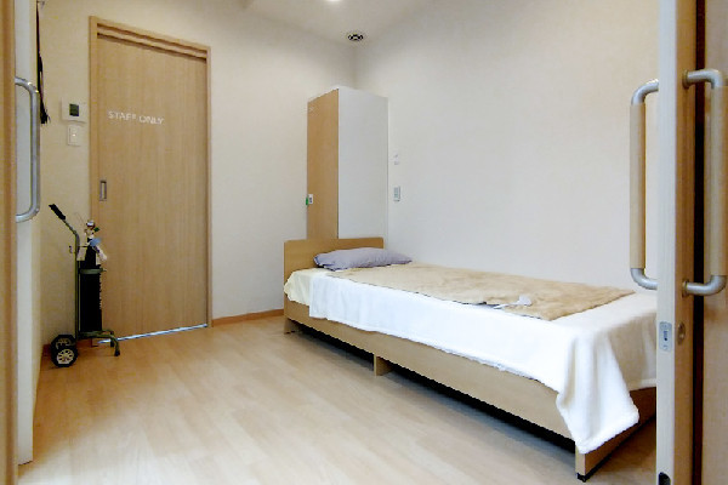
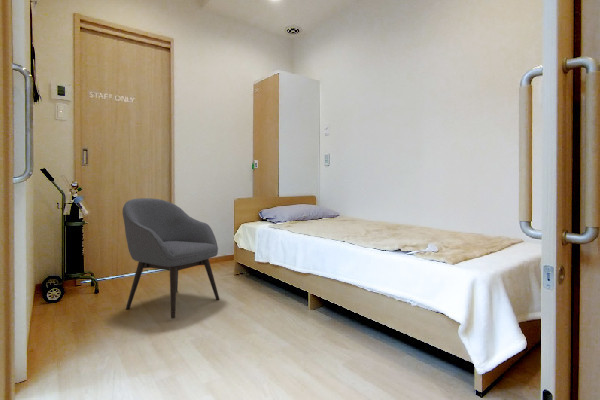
+ chair [122,197,220,320]
